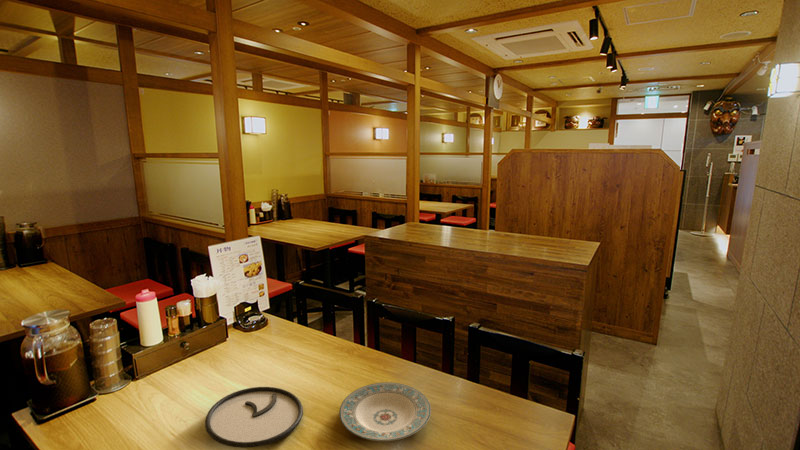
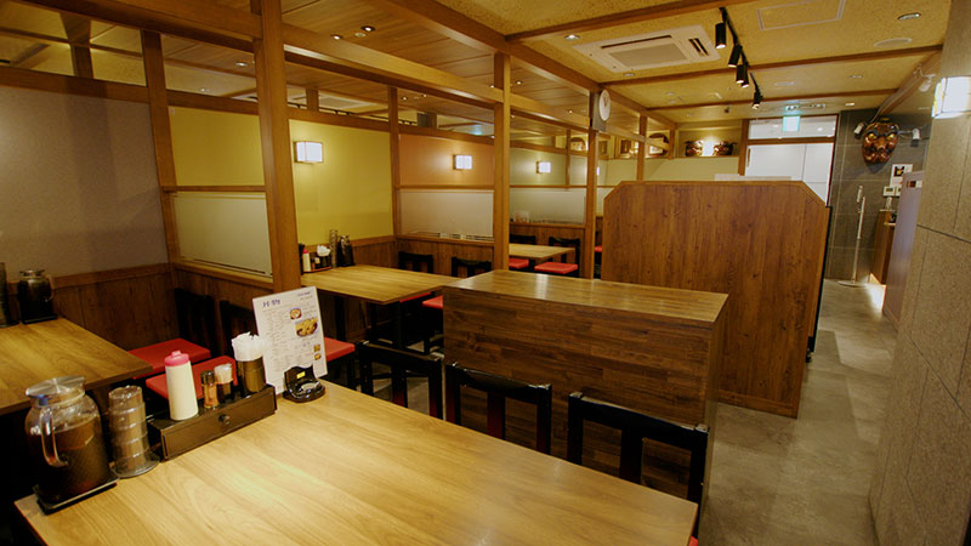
- plate [204,386,304,449]
- plate [339,381,432,442]
